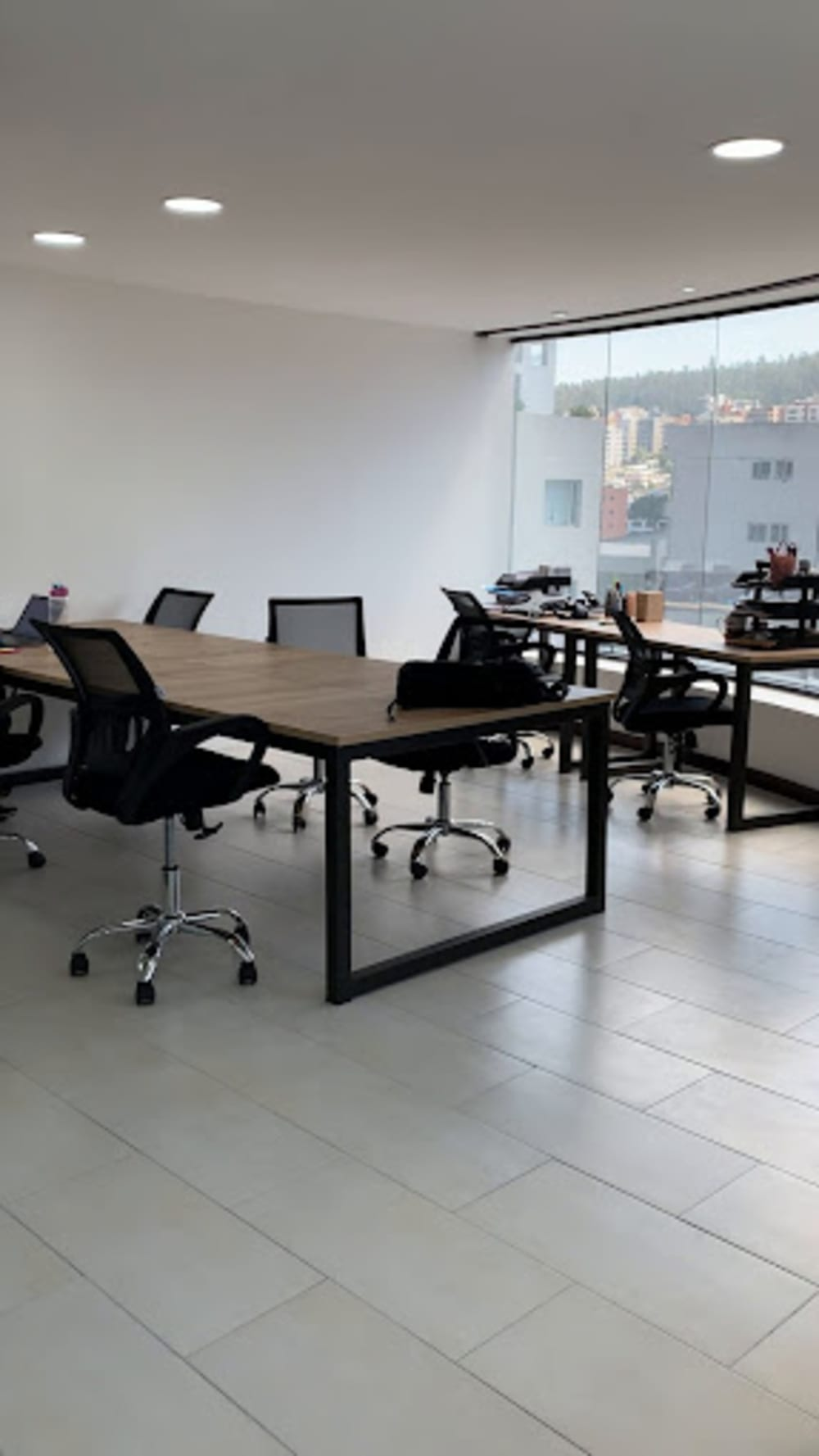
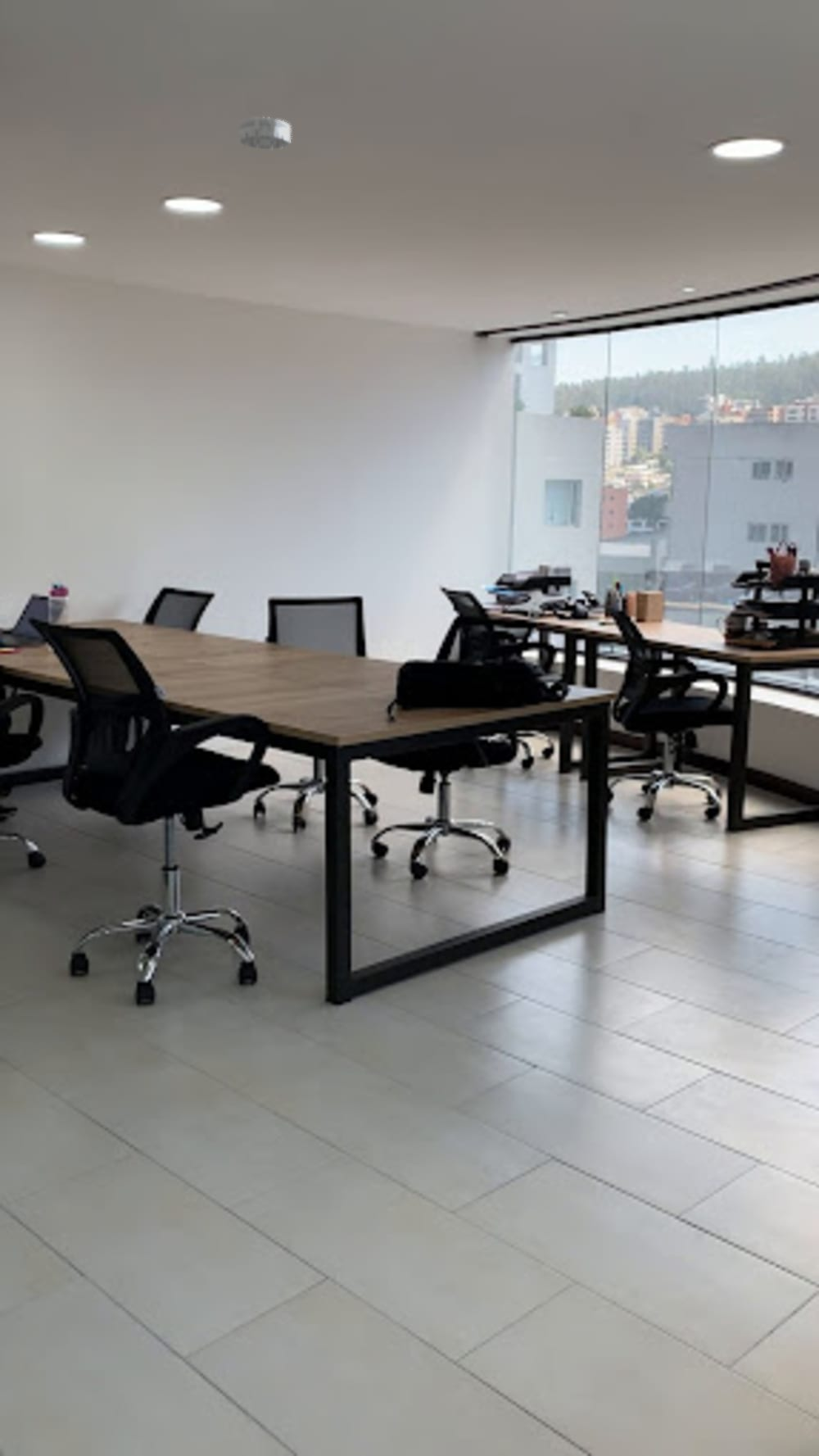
+ smoke detector [238,116,292,150]
